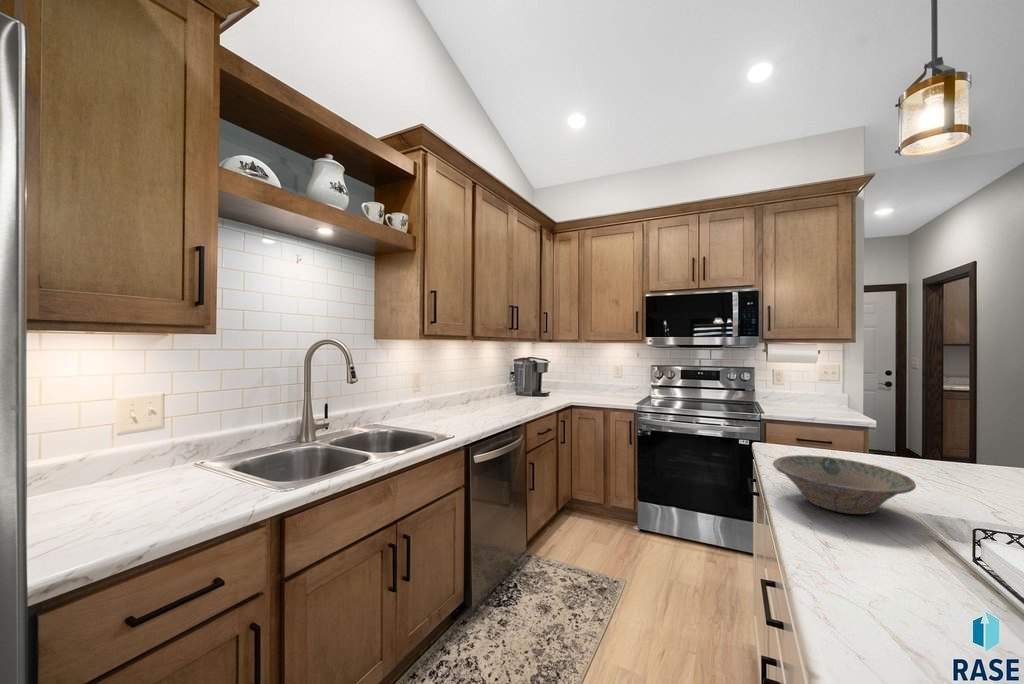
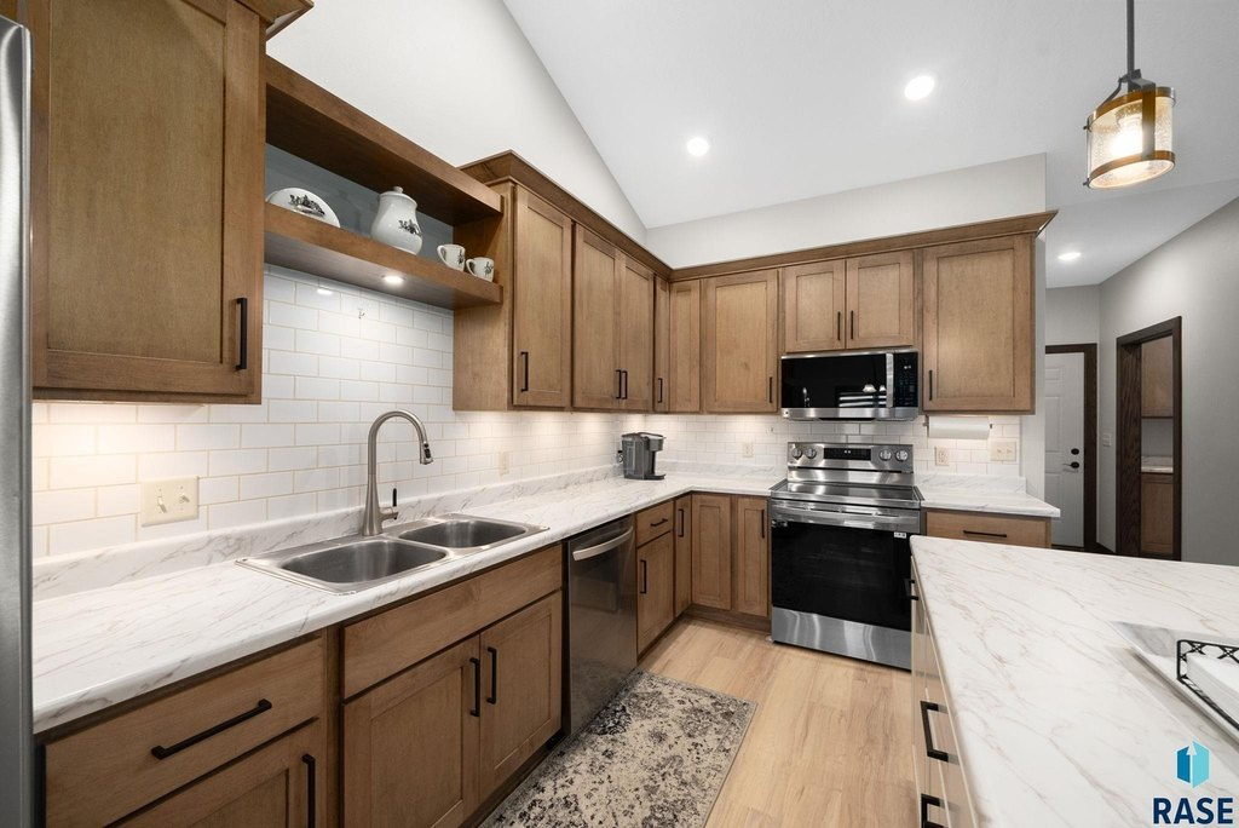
- bowl [772,454,917,515]
